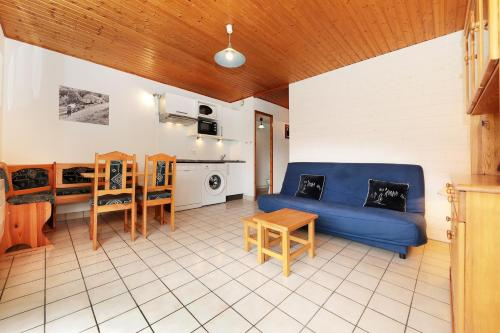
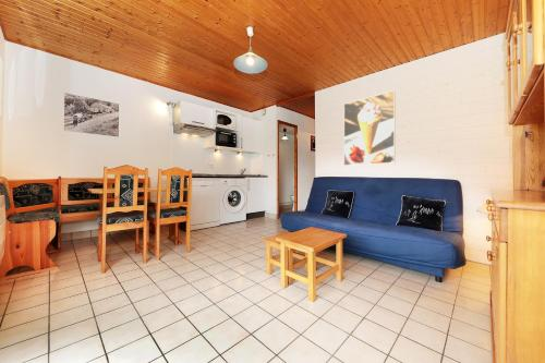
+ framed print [342,89,396,167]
